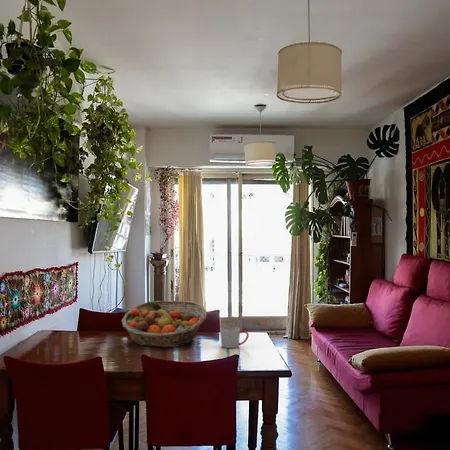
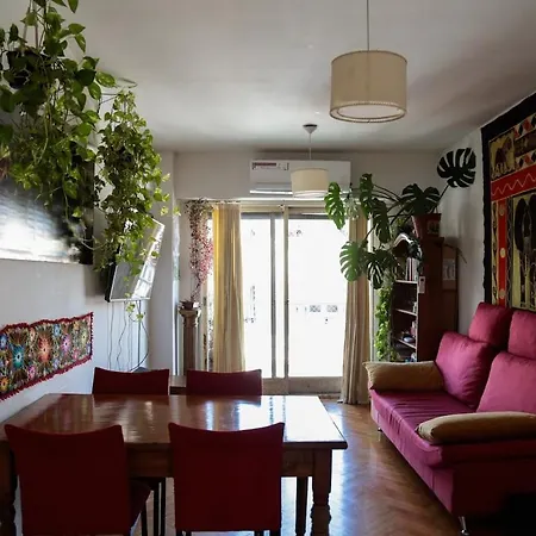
- fruit basket [121,300,207,348]
- mug [219,325,250,349]
